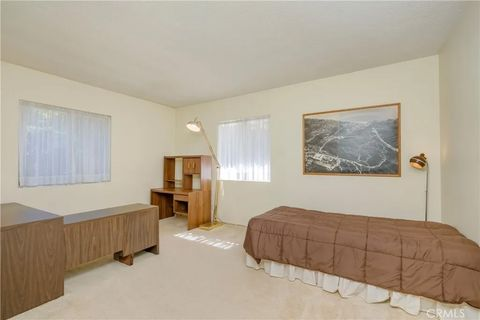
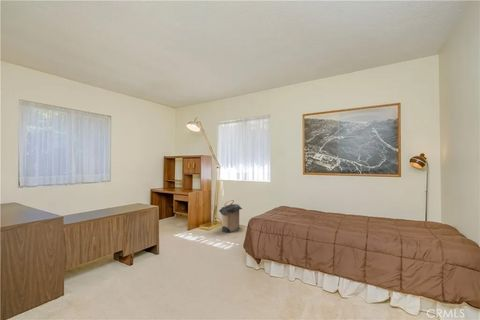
+ laundry hamper [218,199,243,234]
